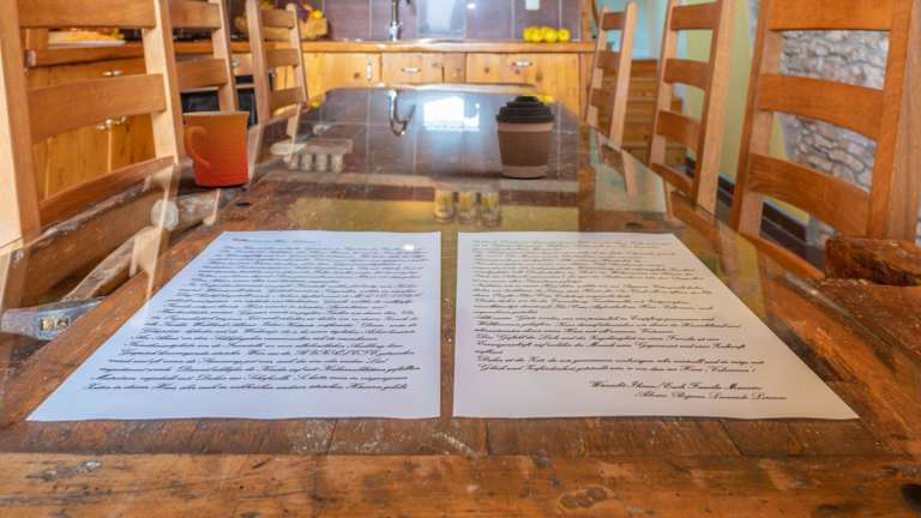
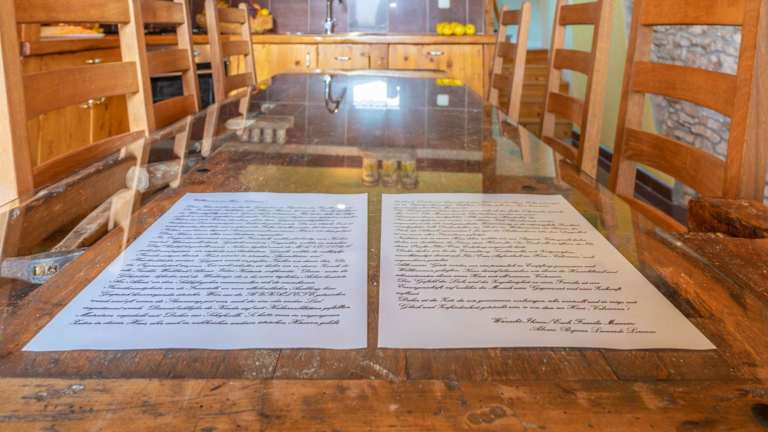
- mug [181,110,251,187]
- coffee cup [494,95,556,179]
